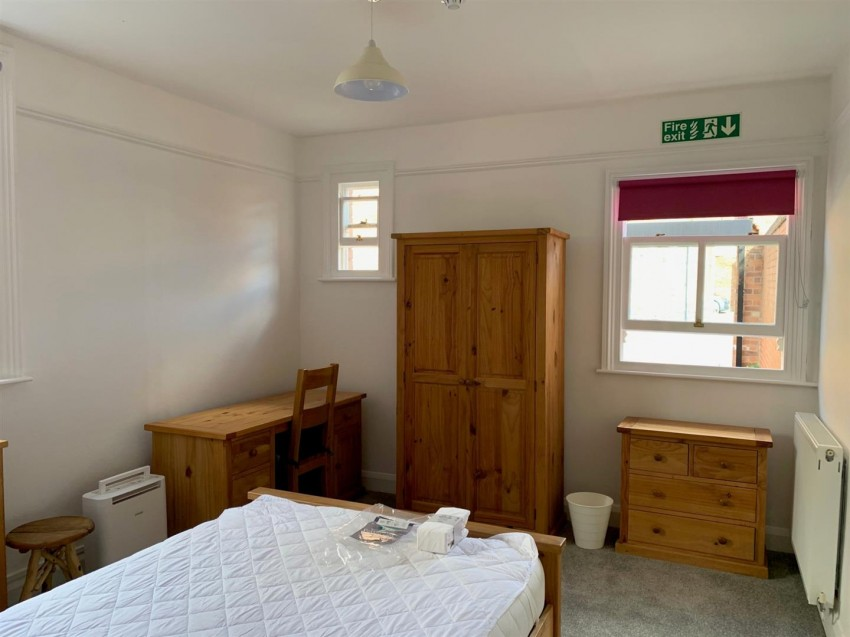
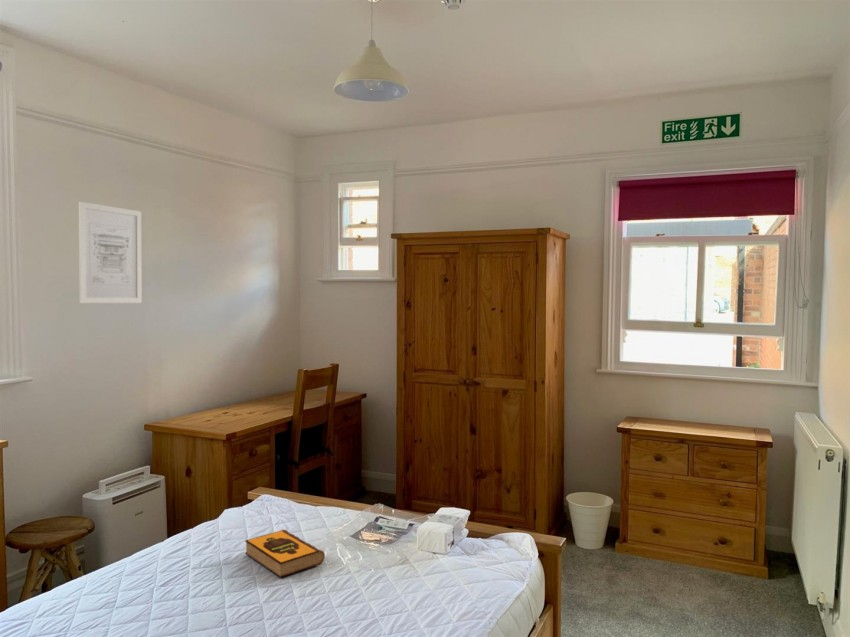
+ wall art [78,201,143,304]
+ hardback book [244,529,326,579]
